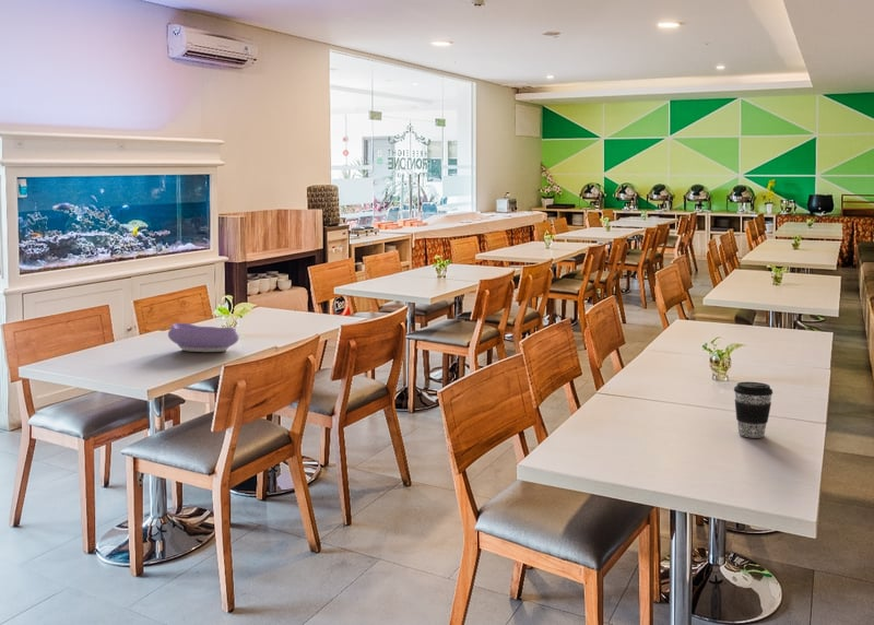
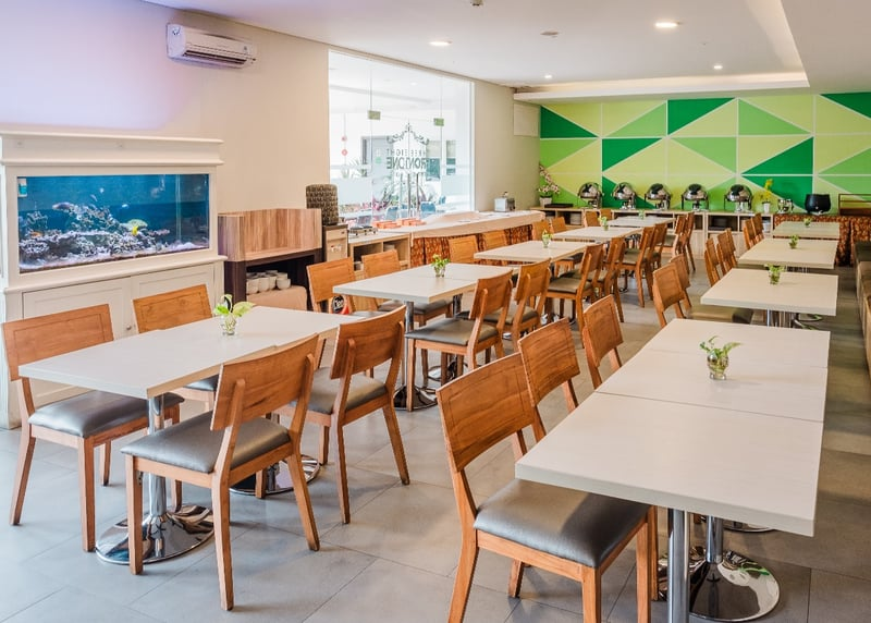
- coffee cup [733,380,773,439]
- bowl [167,322,240,353]
